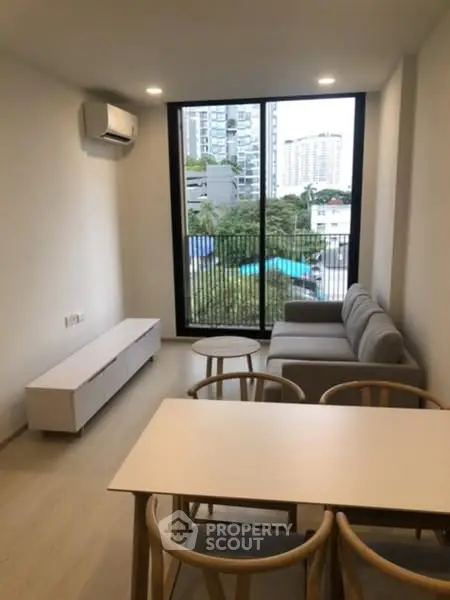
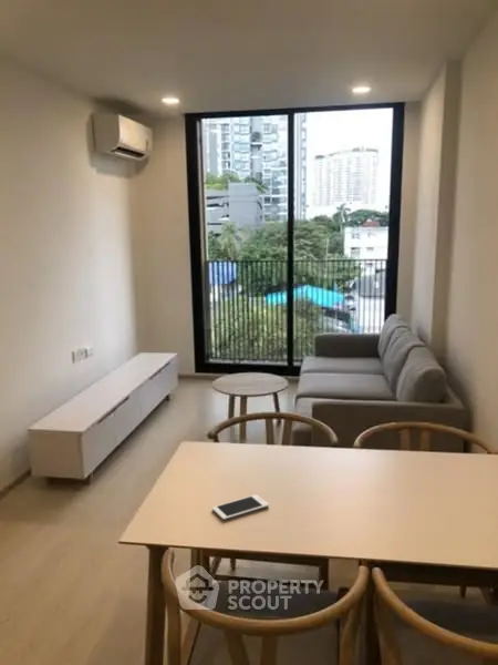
+ cell phone [211,493,270,521]
